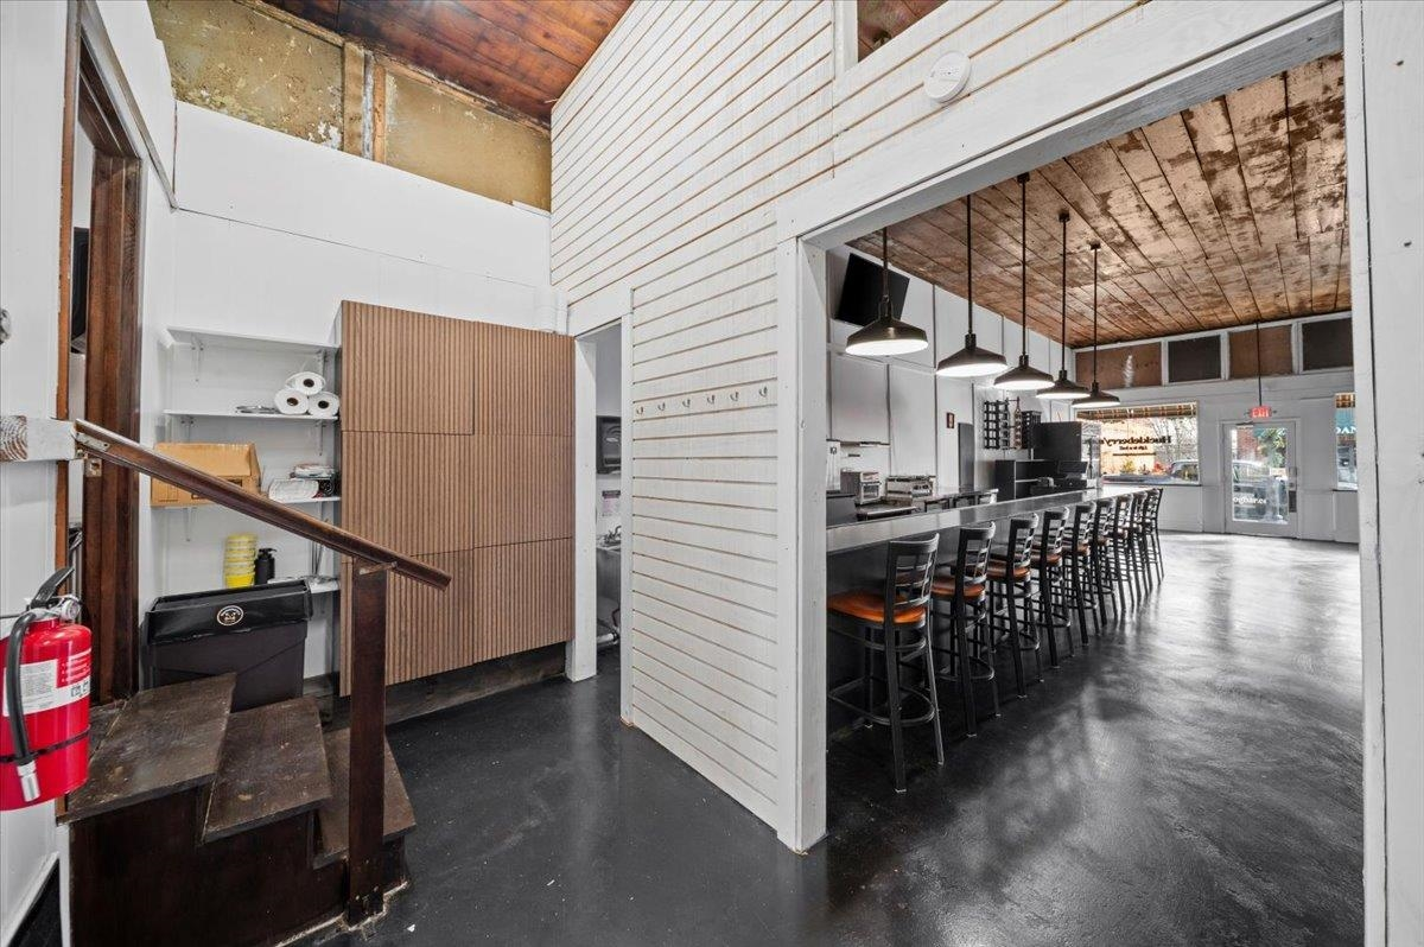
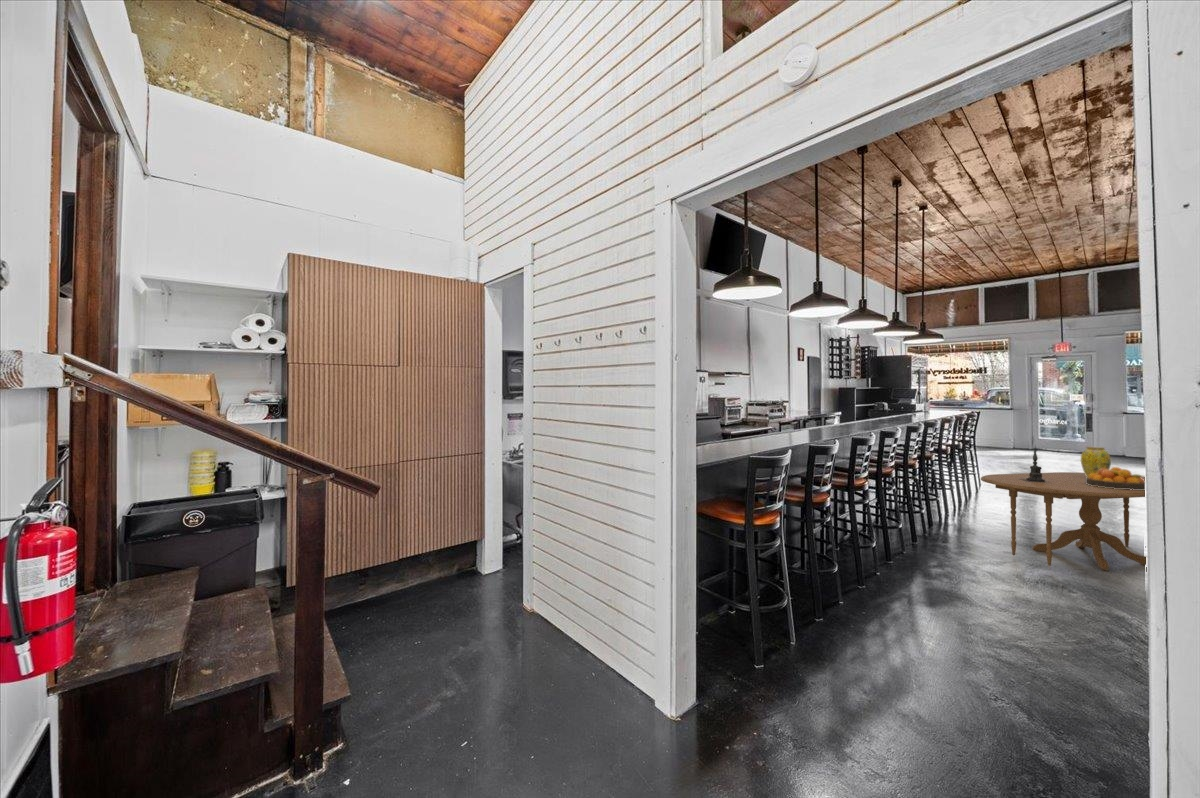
+ fruit bowl [1086,466,1146,490]
+ vase [1080,445,1112,477]
+ dining table [980,471,1147,571]
+ candle holder [1021,445,1050,483]
